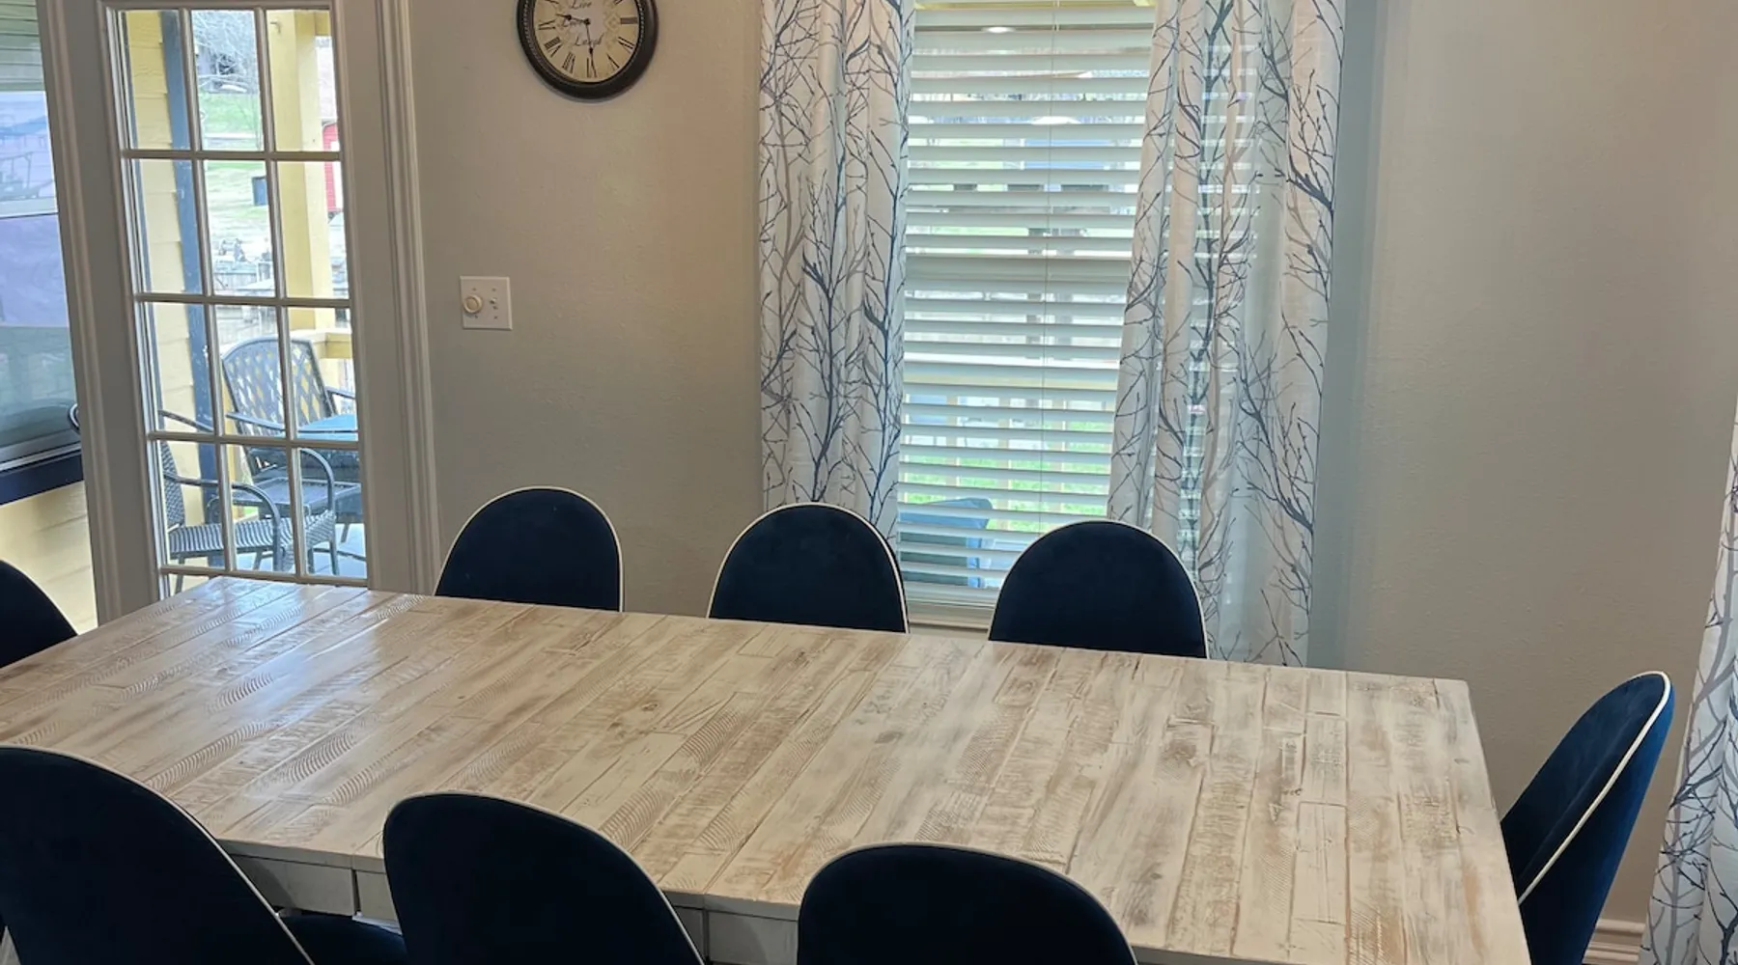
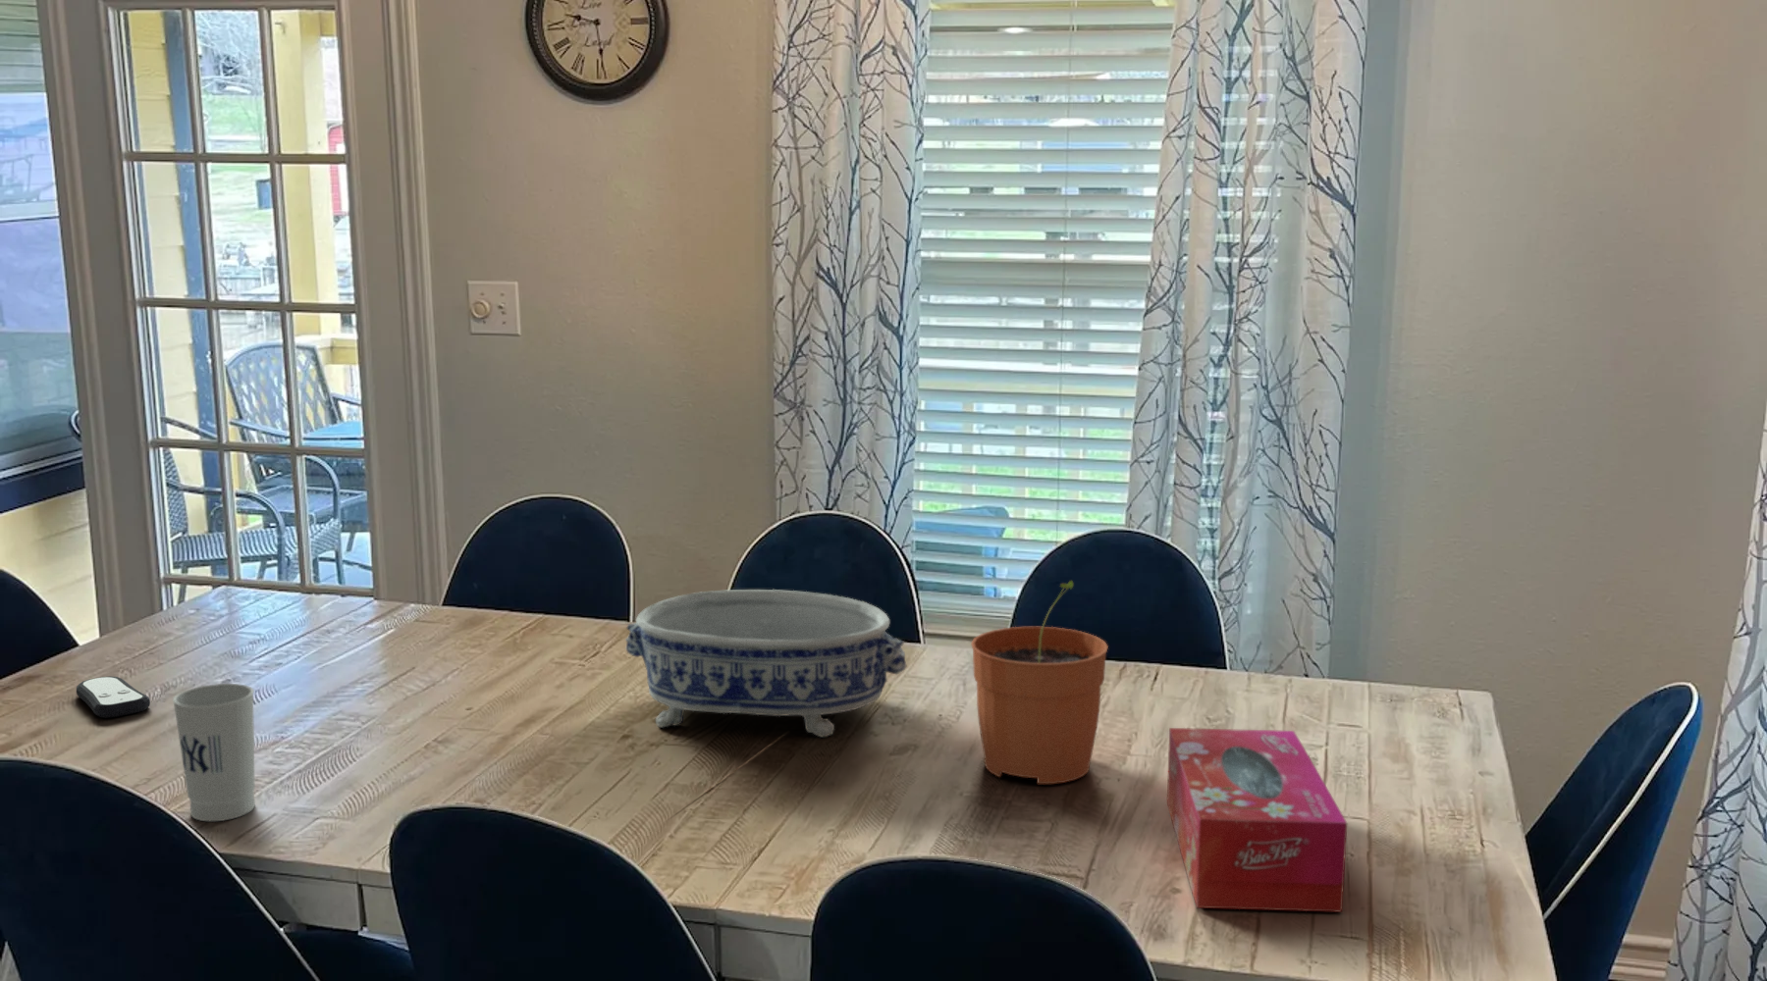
+ tissue box [1166,727,1348,913]
+ plant pot [969,580,1110,785]
+ remote control [76,675,151,719]
+ cup [172,683,256,822]
+ decorative bowl [625,588,908,738]
